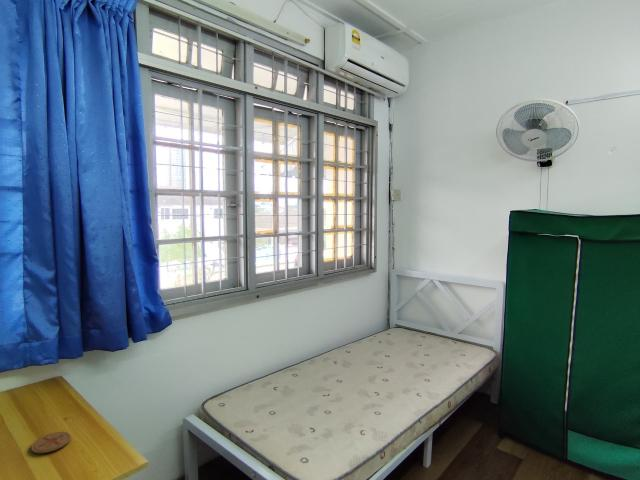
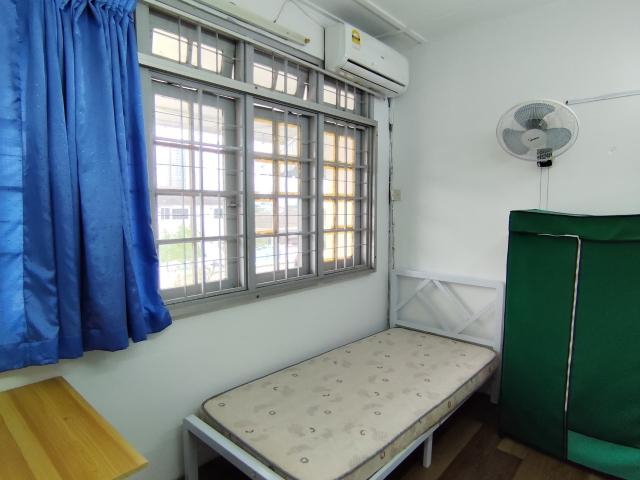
- coaster [30,431,72,454]
